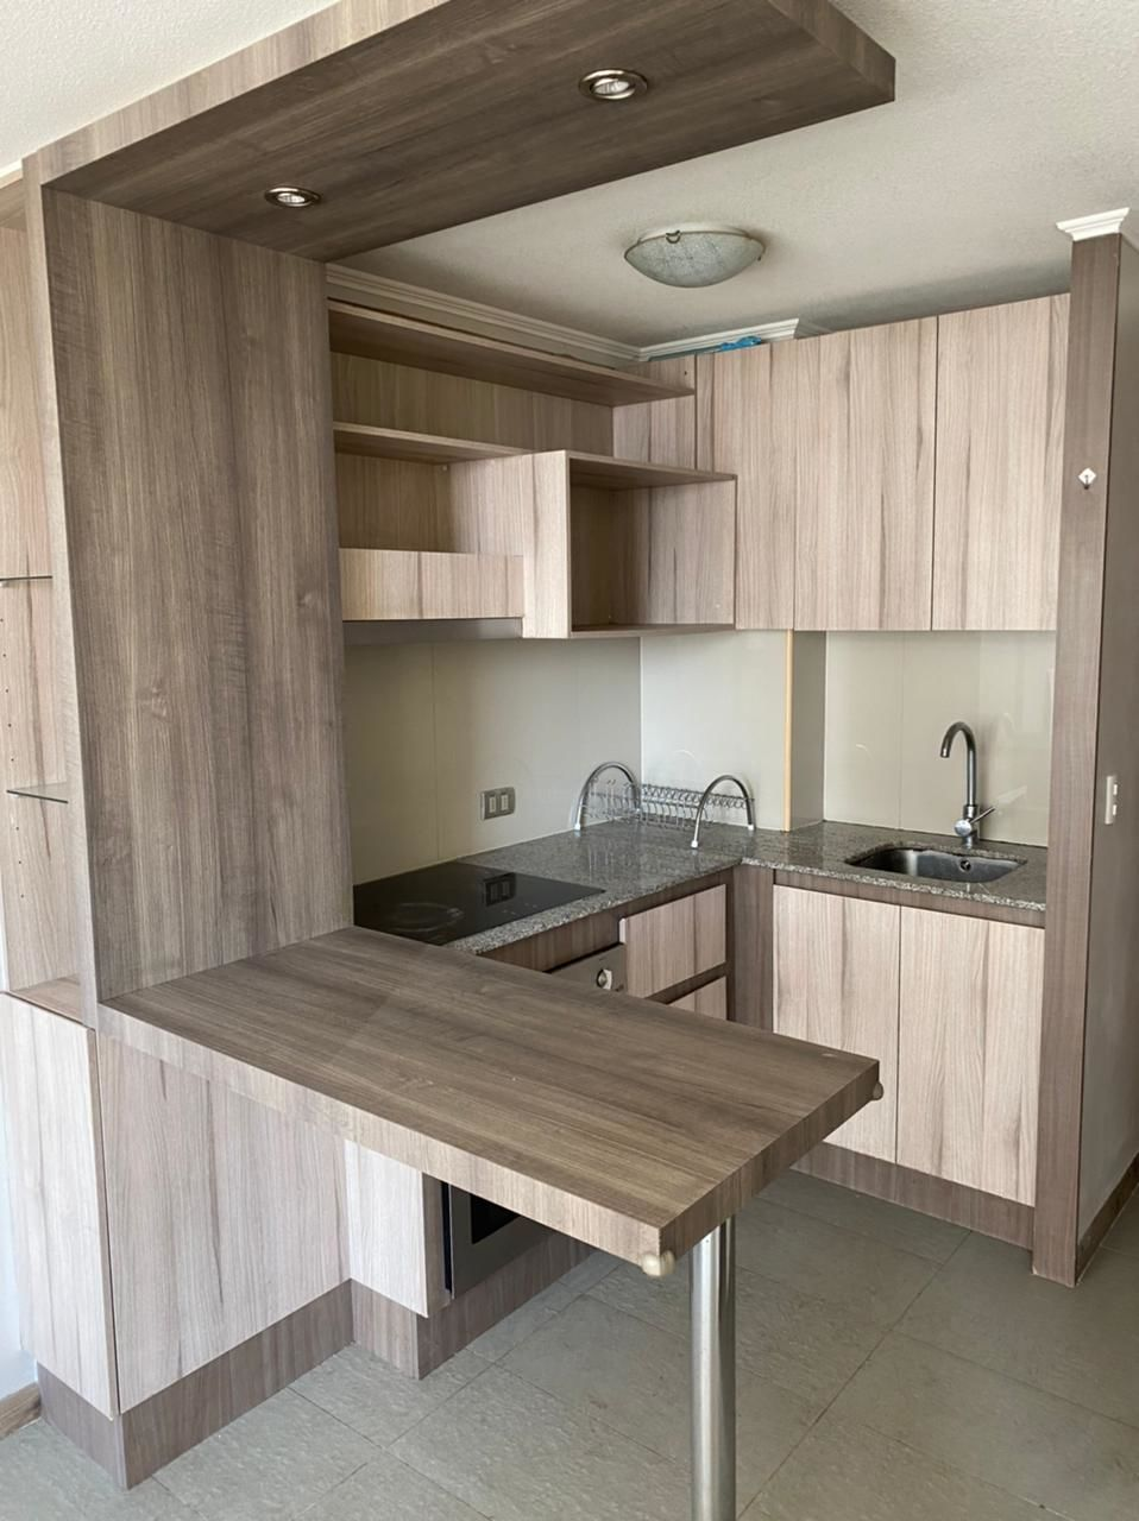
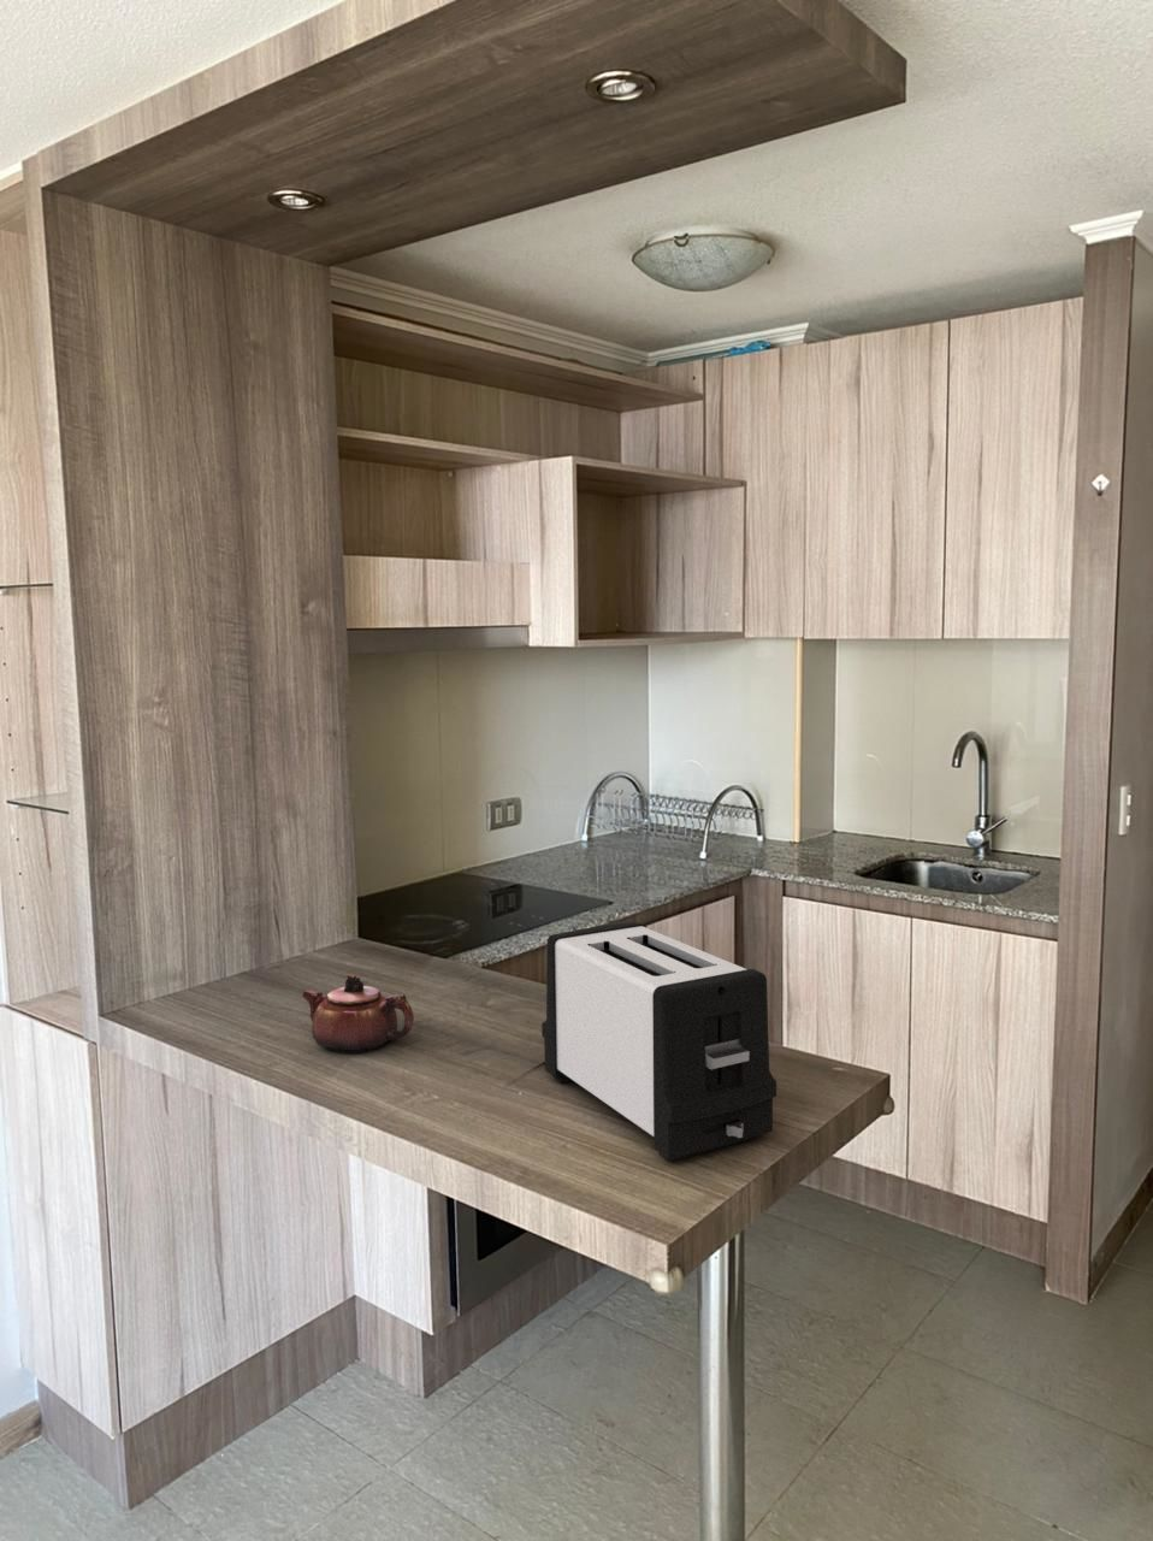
+ toaster [540,921,778,1162]
+ teapot [300,974,415,1055]
